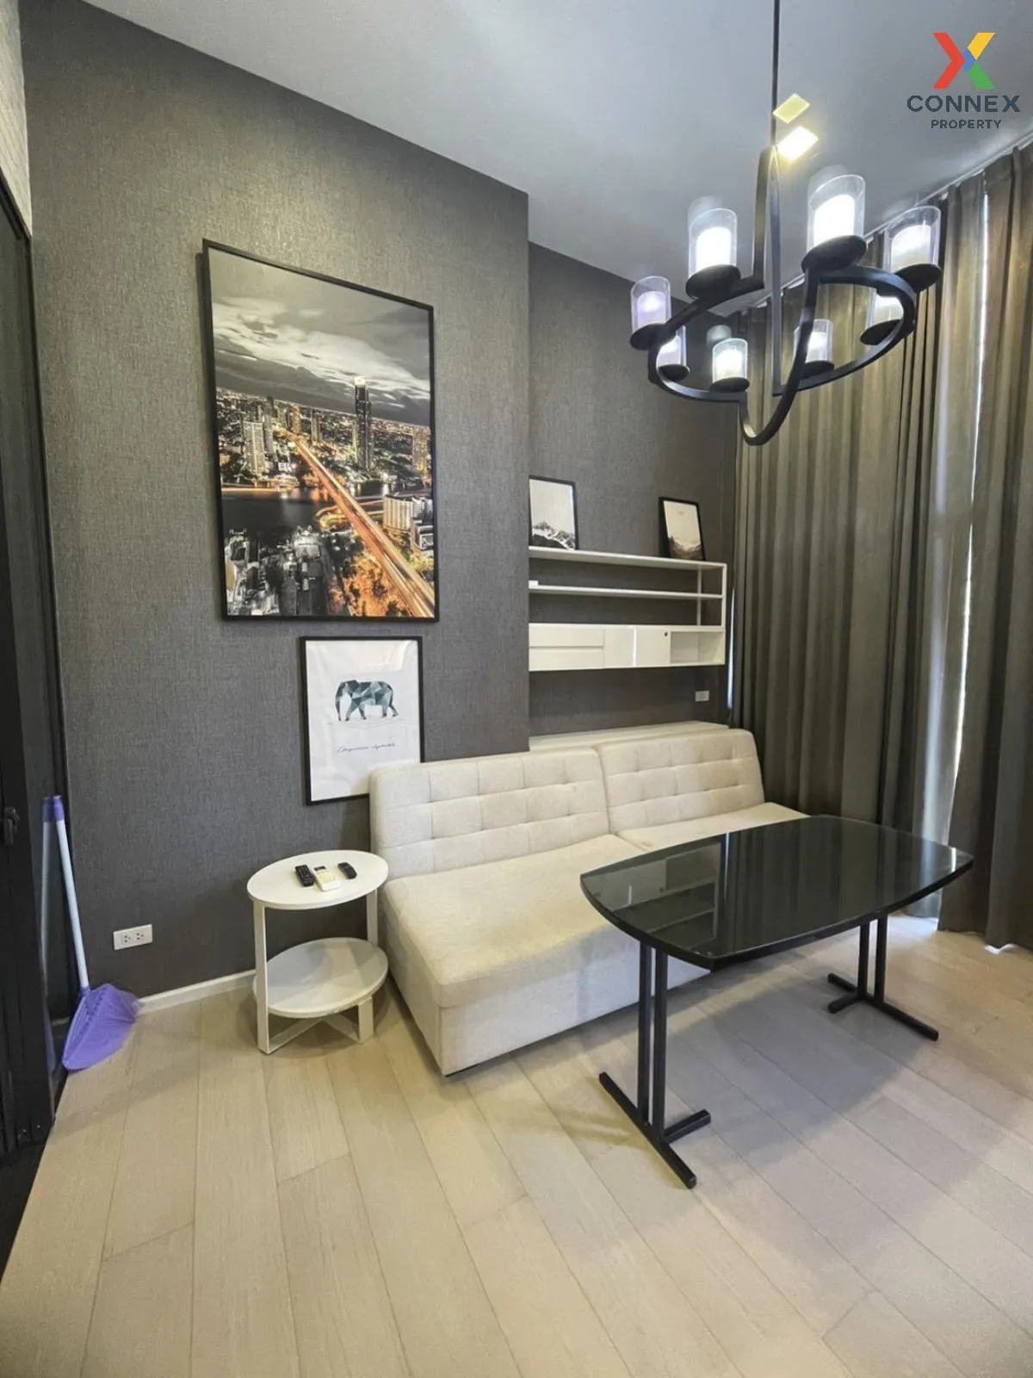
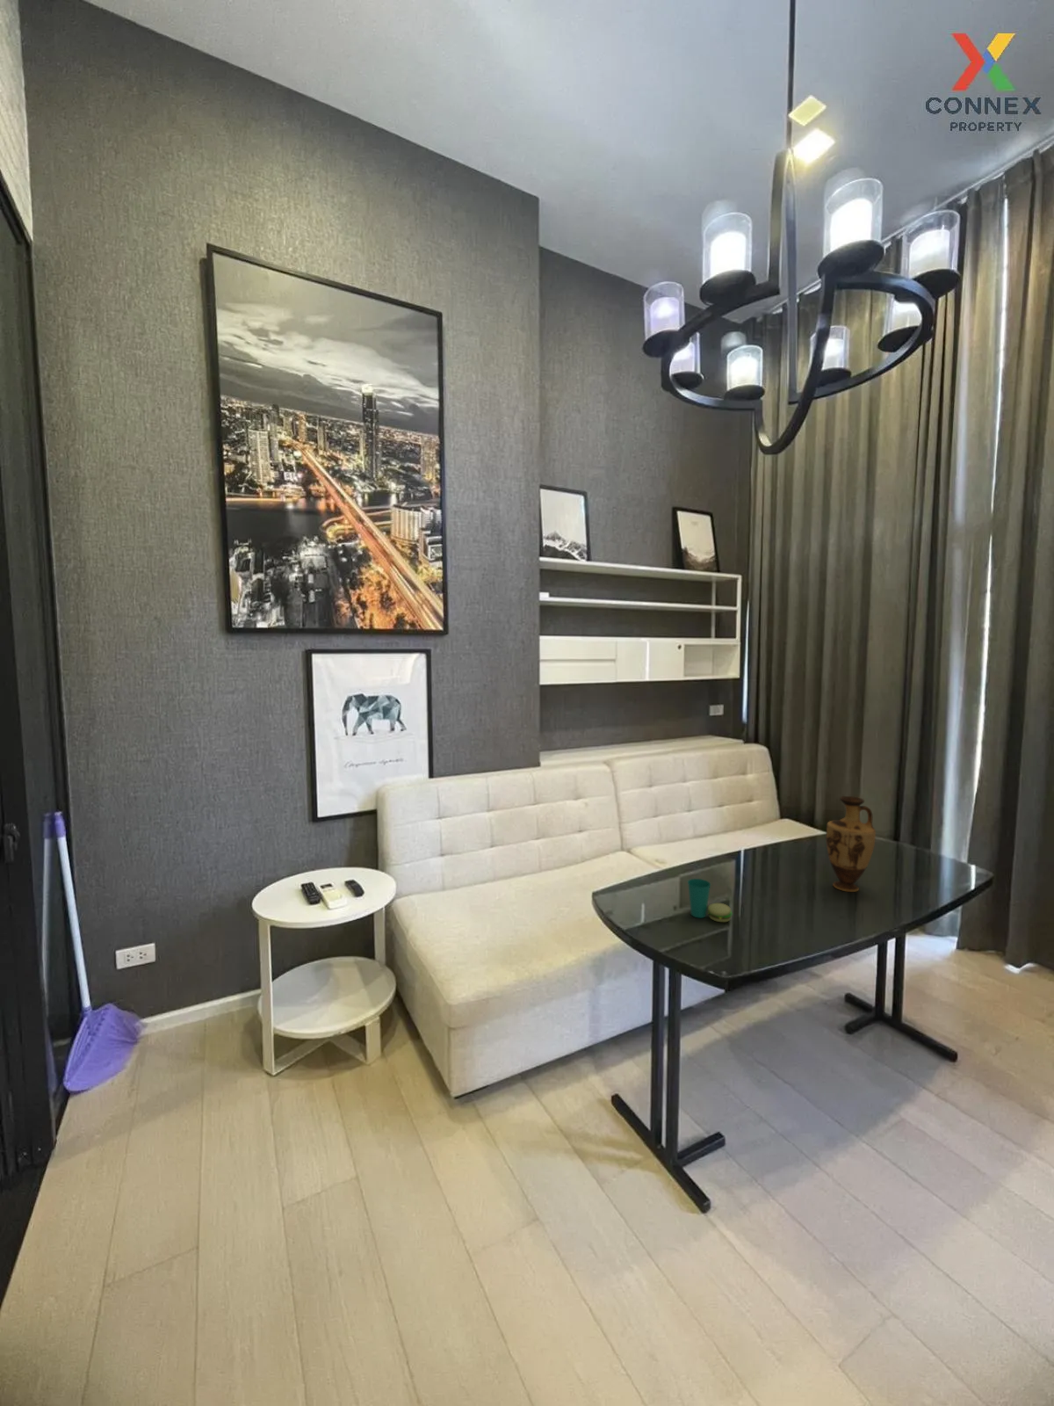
+ cup [686,878,733,922]
+ vase [825,795,877,892]
